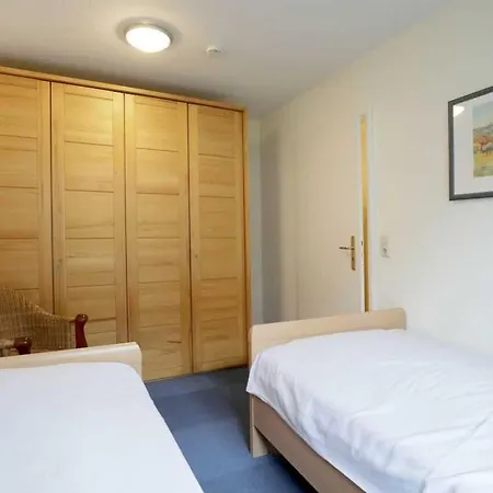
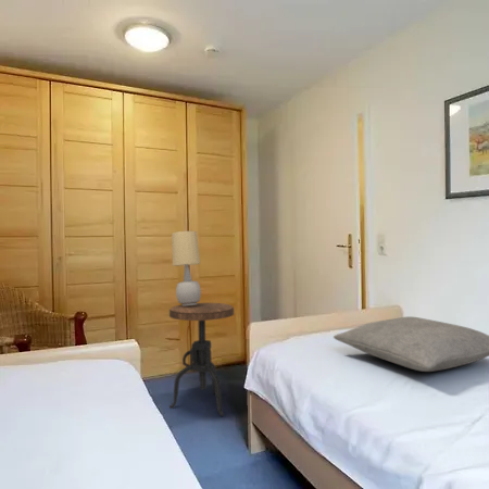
+ pillow [333,316,489,373]
+ table lamp [171,230,202,306]
+ side table [168,302,235,417]
